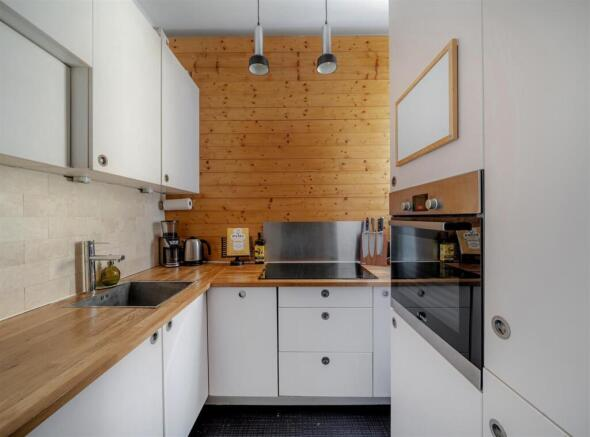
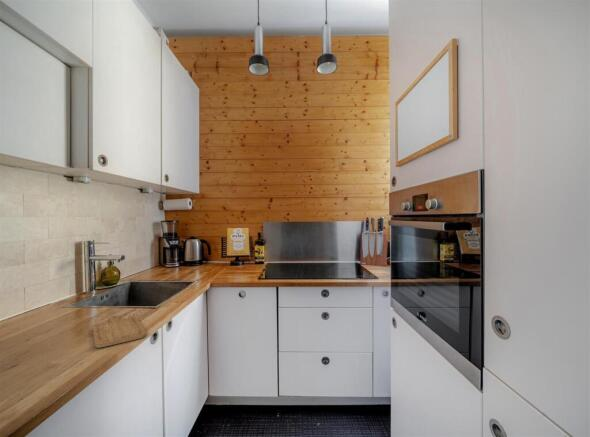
+ chopping board [91,315,147,349]
